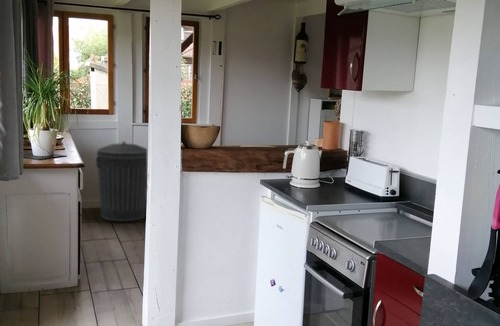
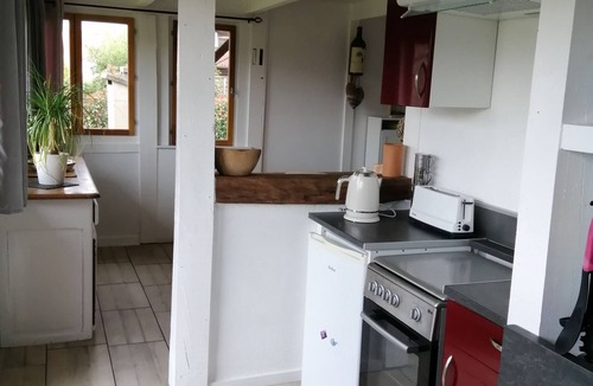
- trash can [95,140,148,222]
